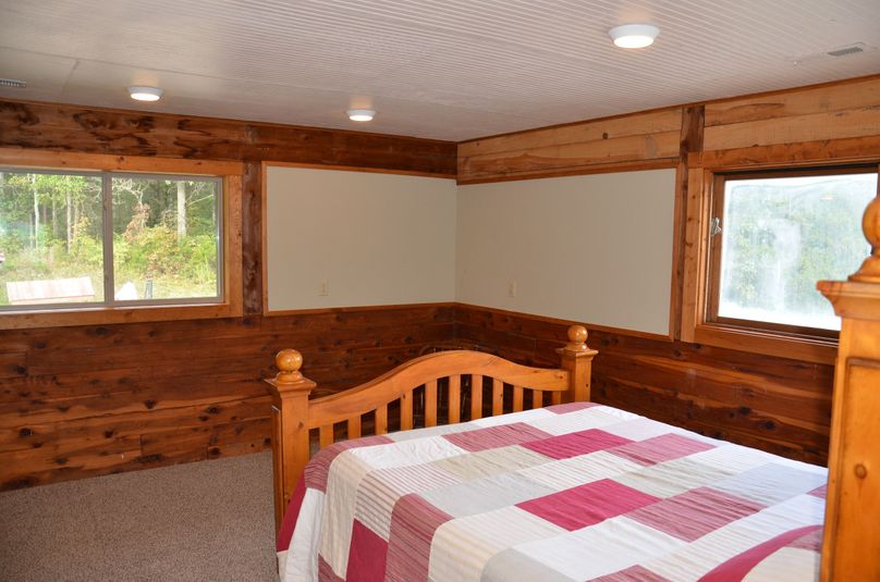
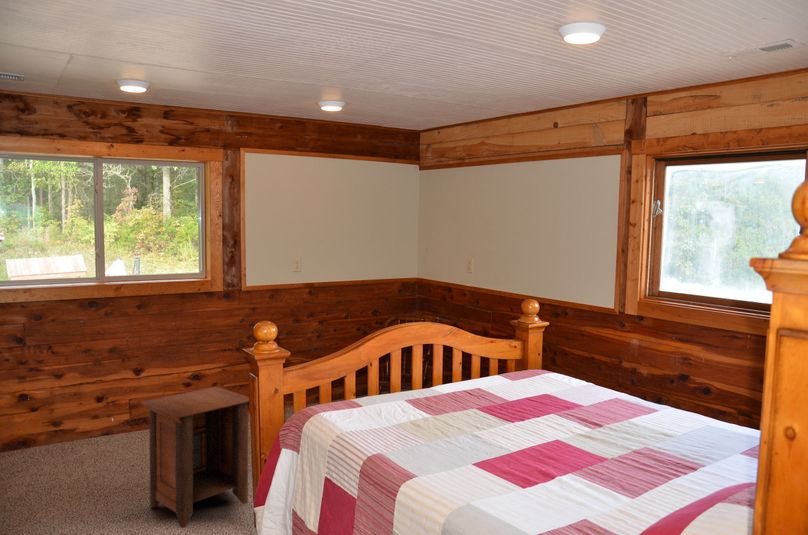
+ nightstand [140,386,250,529]
